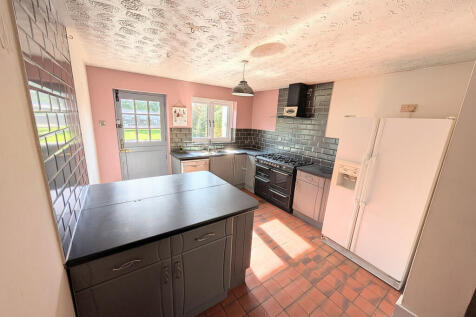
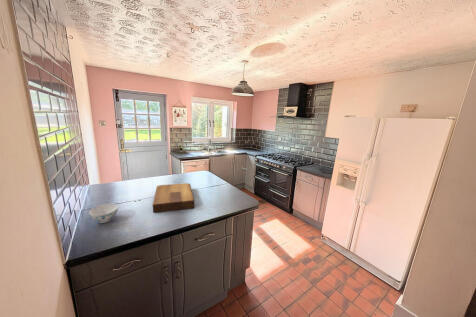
+ chinaware [88,203,119,224]
+ cutting board [152,182,195,214]
